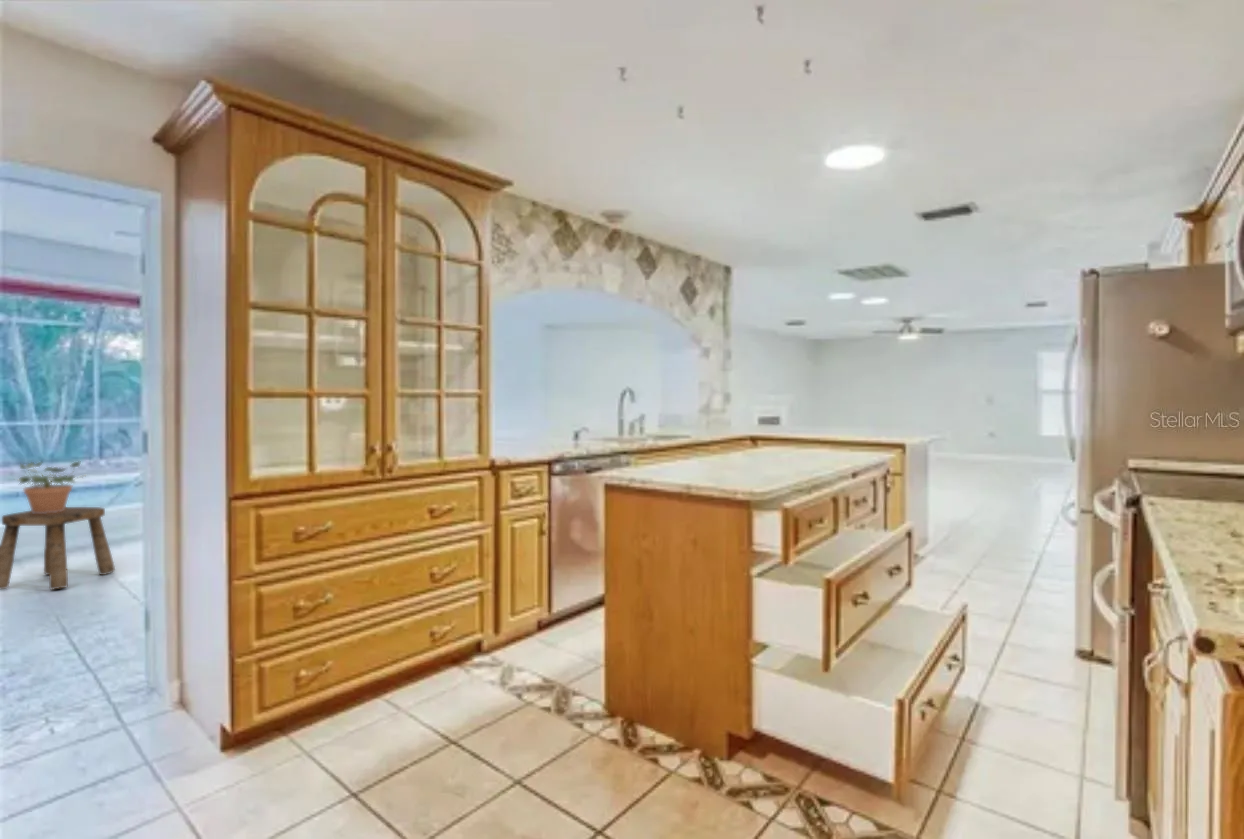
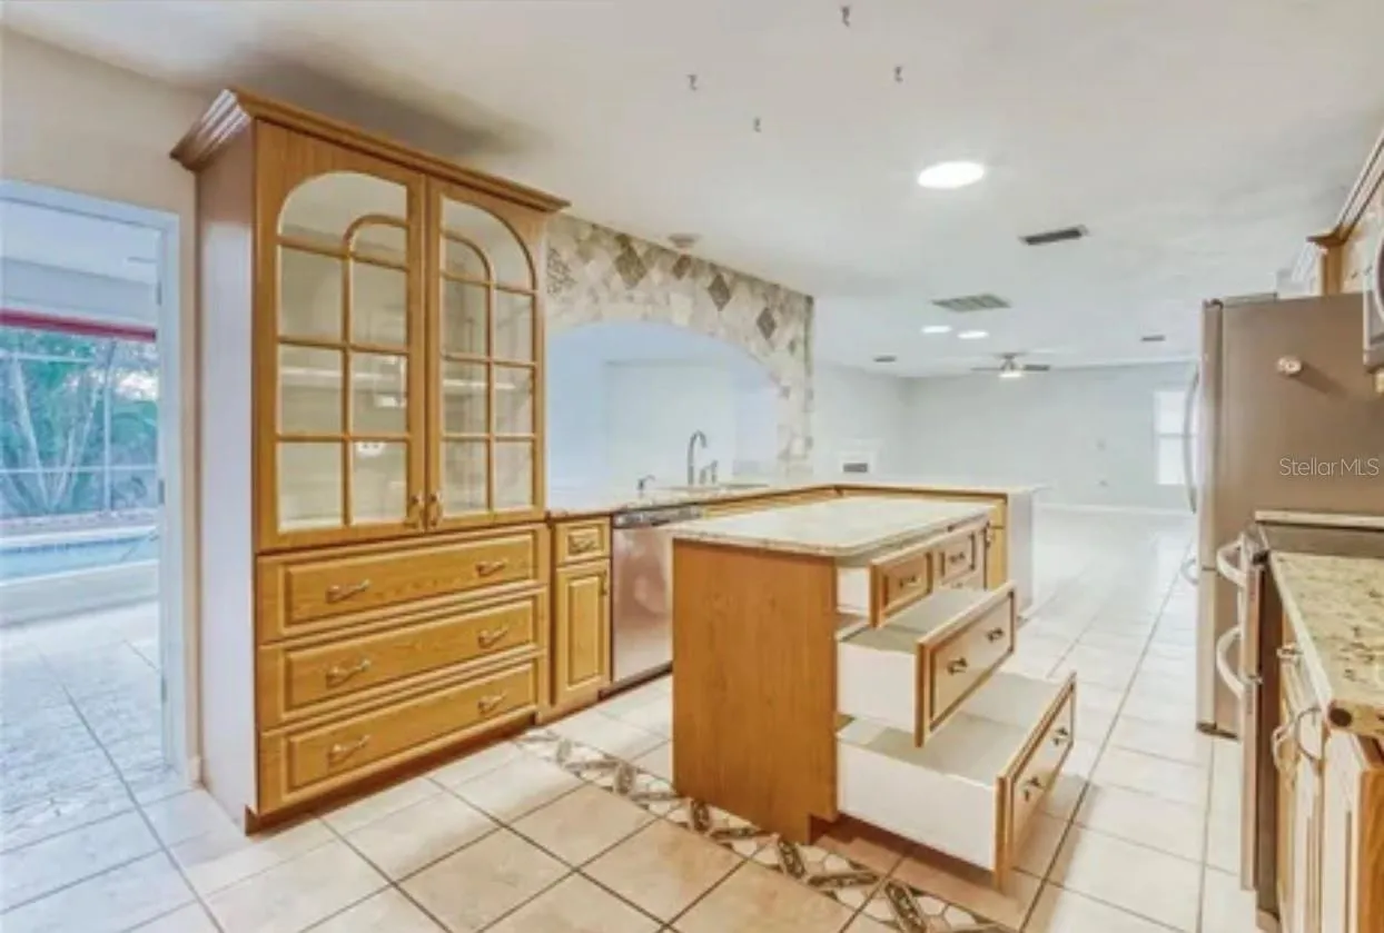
- potted plant [14,460,89,514]
- stool [0,506,116,591]
